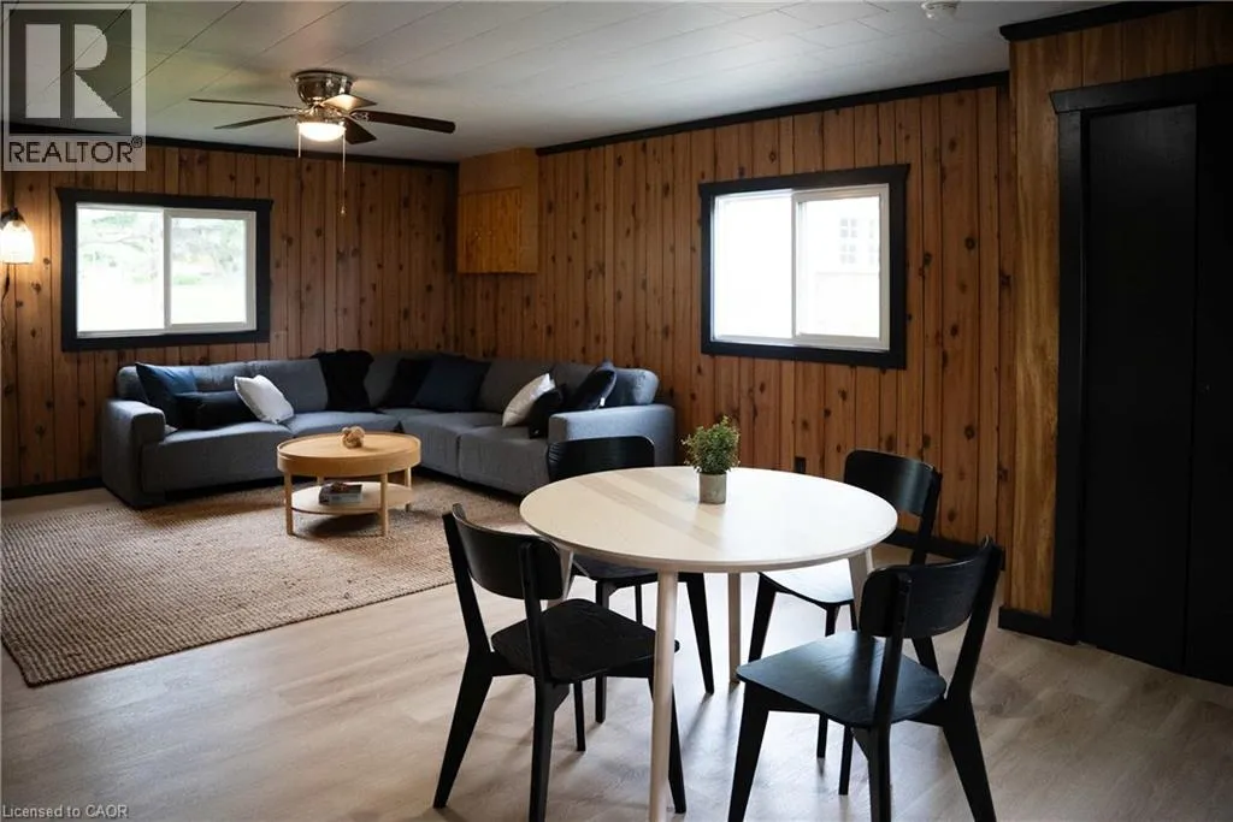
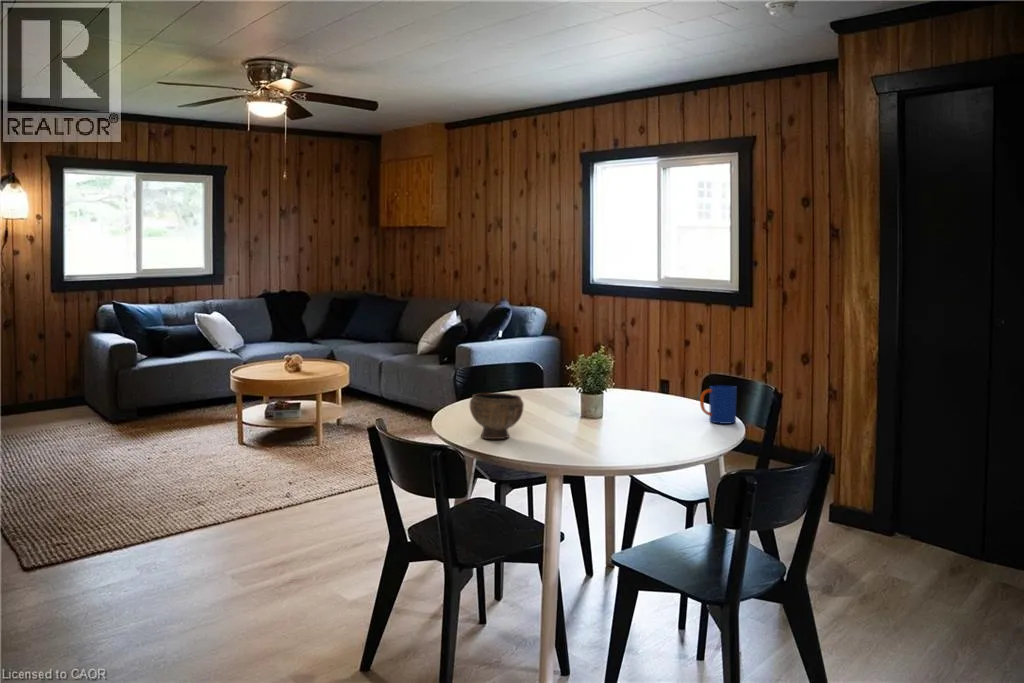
+ bowl [469,392,525,440]
+ mug [699,384,738,425]
